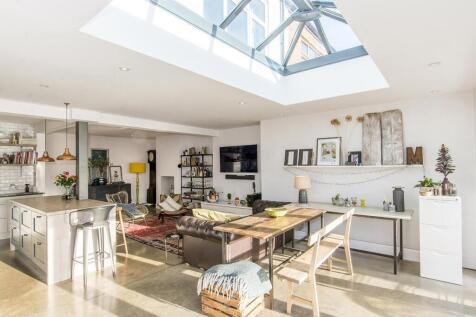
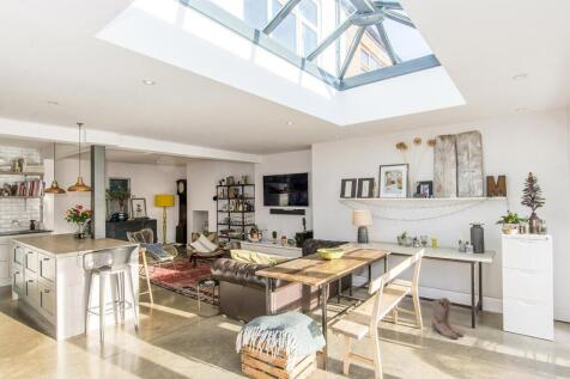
+ boots [431,297,465,340]
